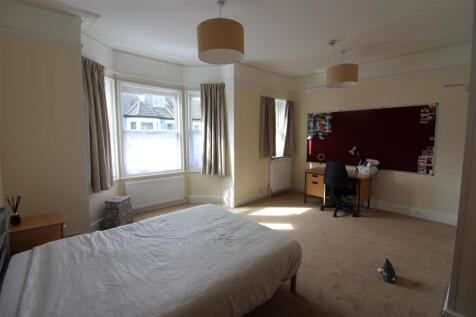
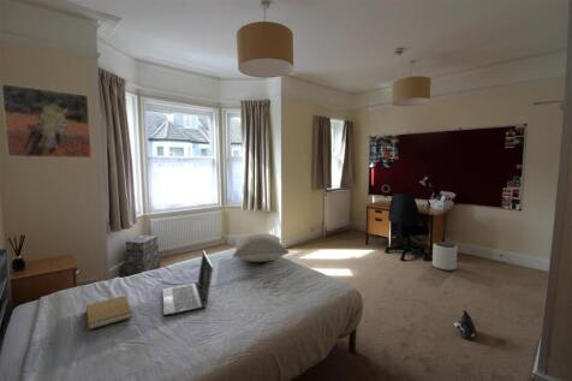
+ book [85,294,133,331]
+ laptop [161,250,214,316]
+ pillow [232,232,291,263]
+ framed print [0,83,93,159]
+ plant pot [431,240,458,272]
